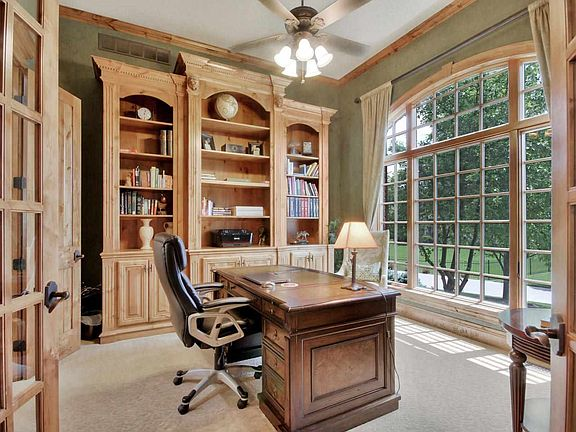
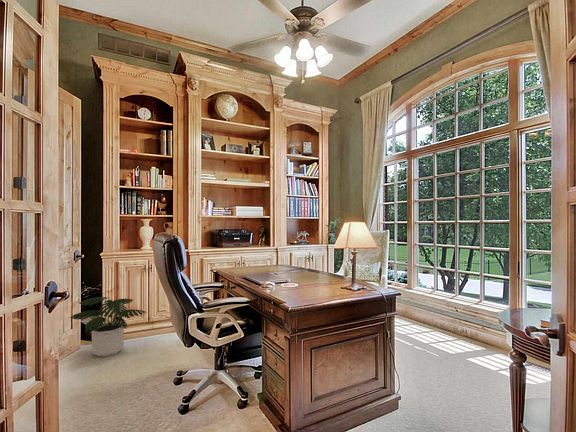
+ potted plant [69,296,148,358]
